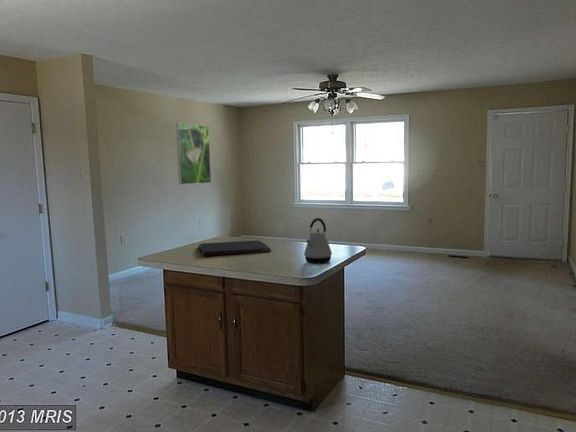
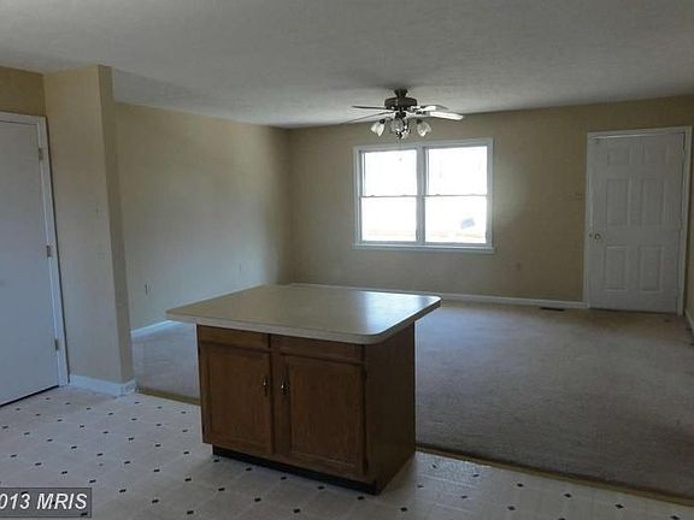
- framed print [176,122,212,185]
- cutting board [197,239,272,257]
- kettle [303,217,333,264]
